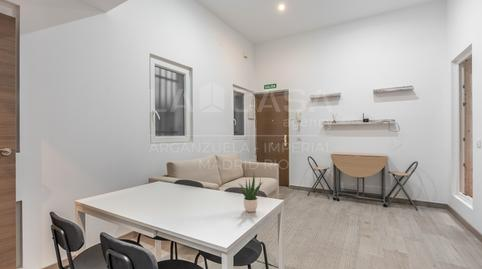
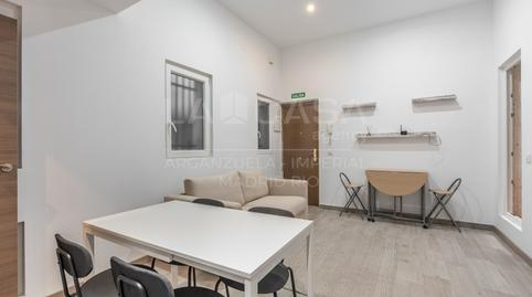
- potted plant [238,173,264,213]
